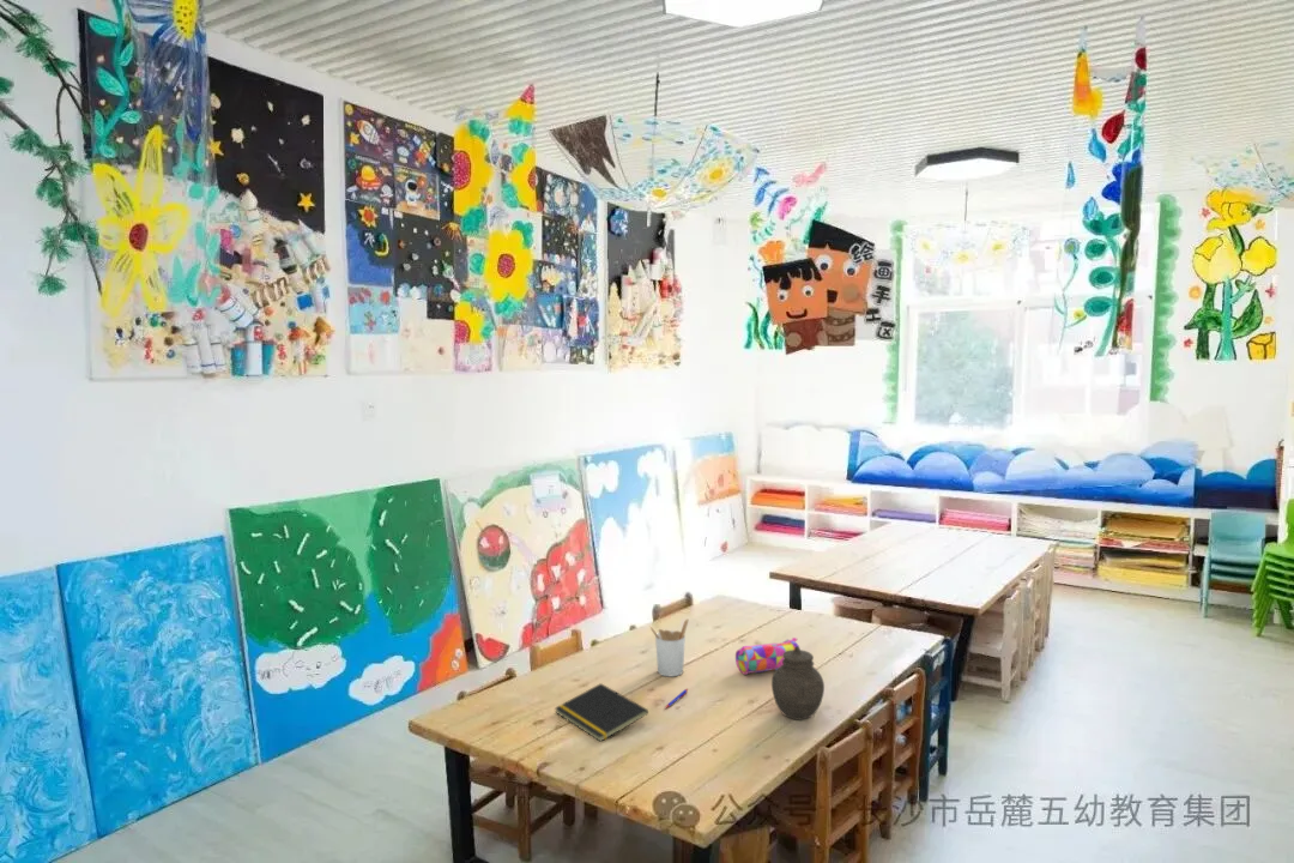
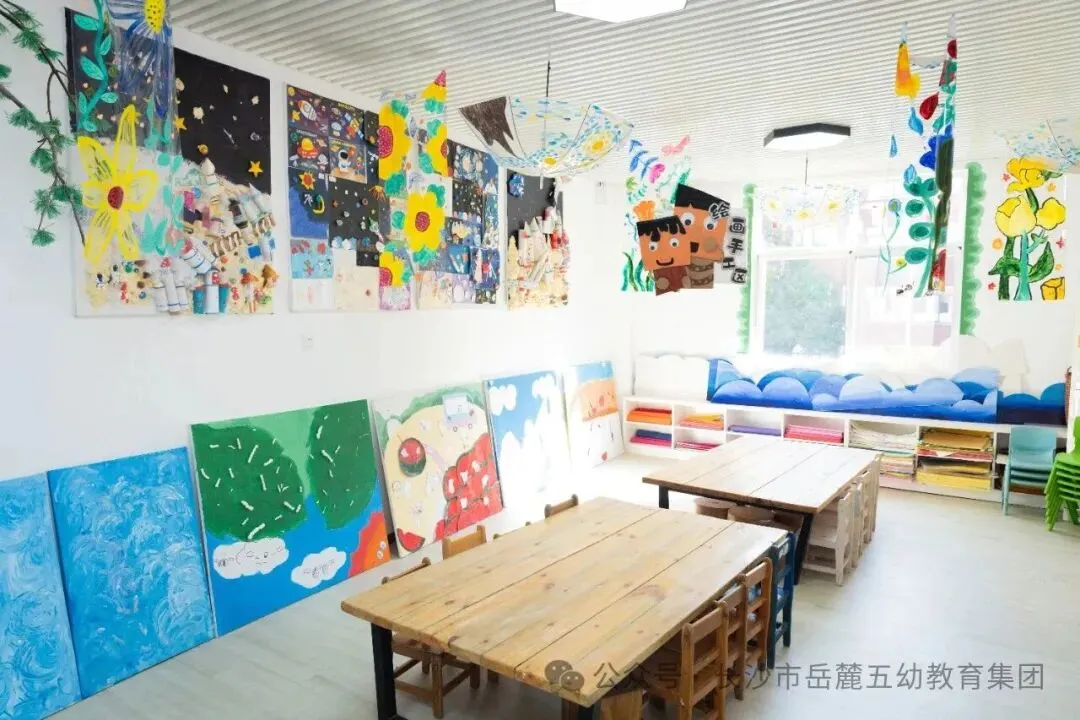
- pen [664,688,689,710]
- notepad [554,682,649,743]
- jar [770,645,826,720]
- pencil case [734,636,800,676]
- utensil holder [648,617,689,677]
